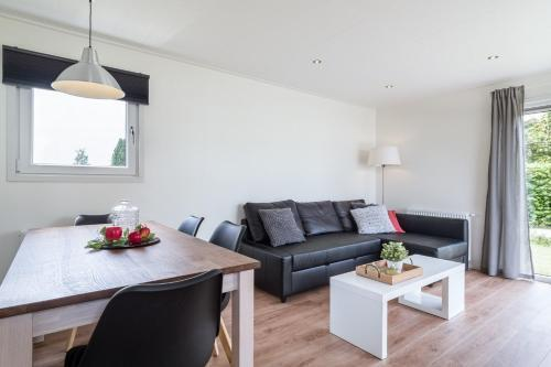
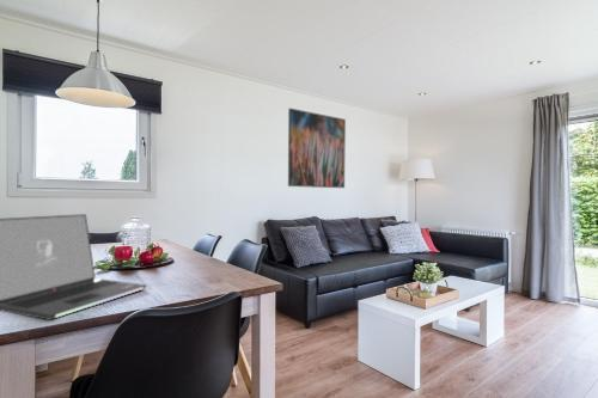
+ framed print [287,106,347,189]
+ laptop [0,213,148,322]
